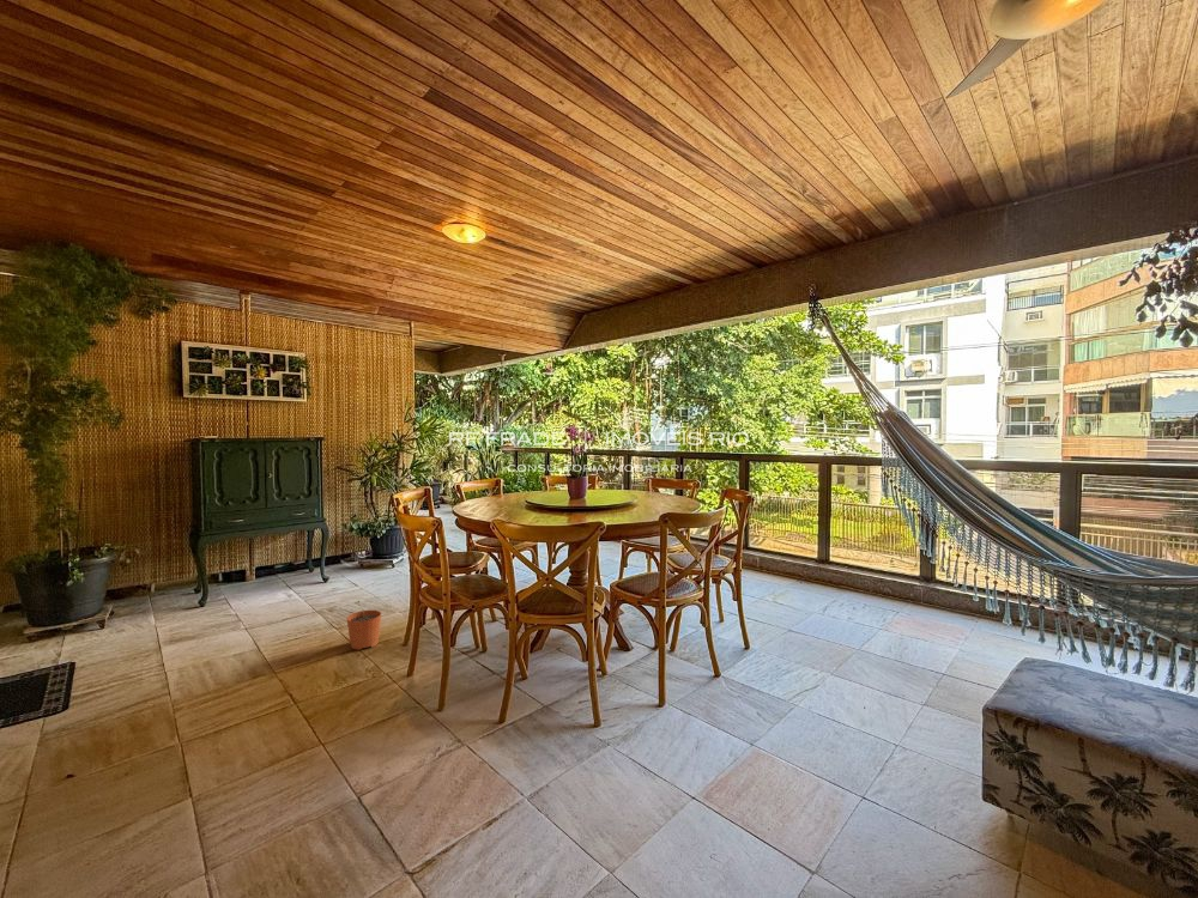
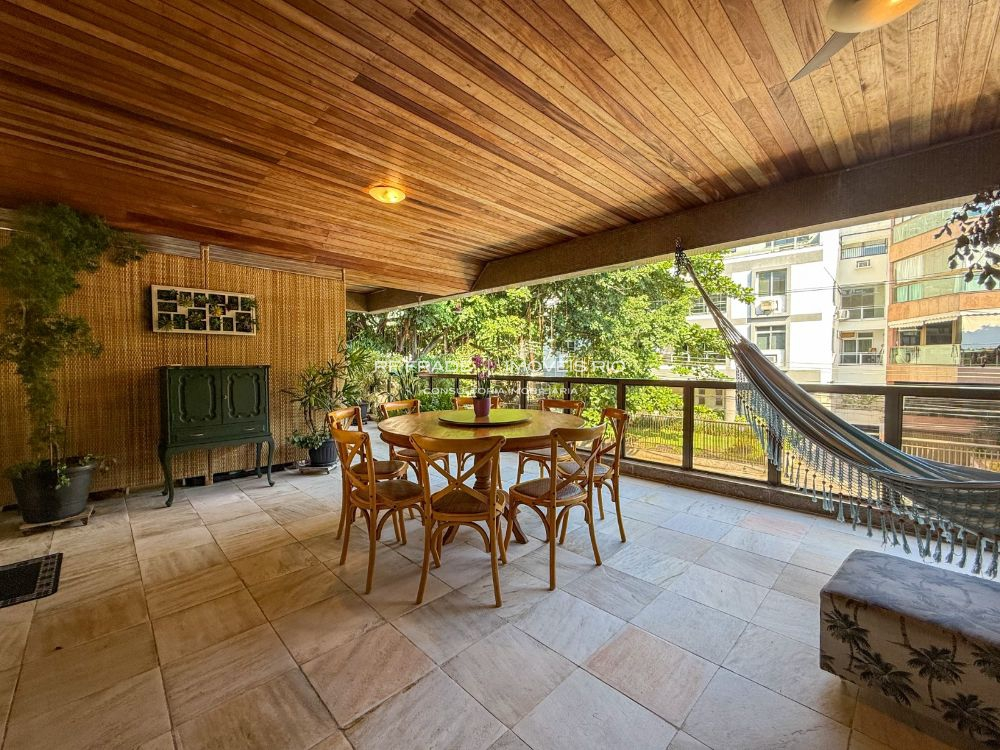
- plant pot [345,600,382,651]
